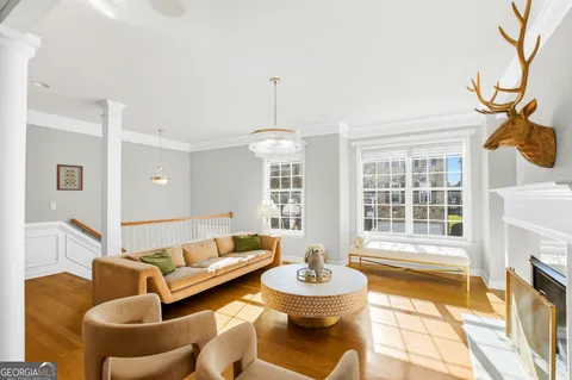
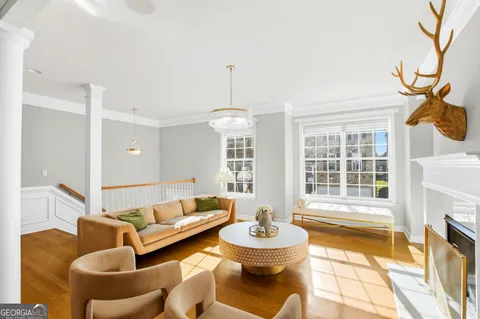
- wall art [56,163,85,192]
